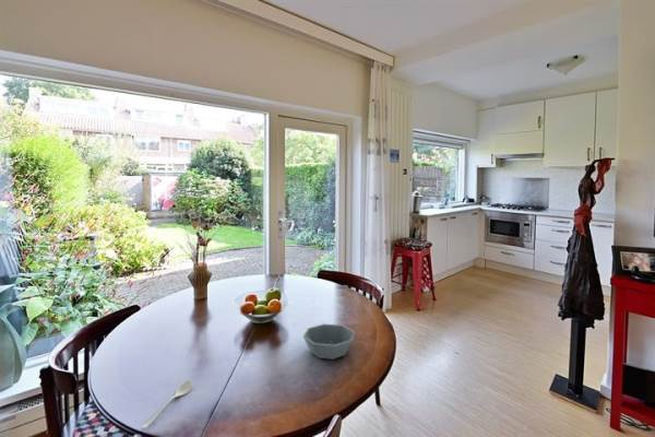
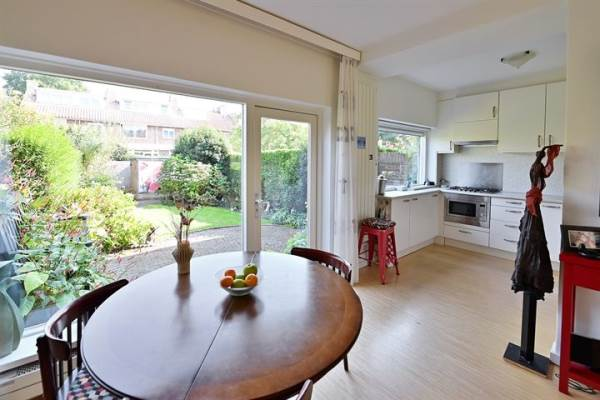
- bowl [302,323,356,361]
- spoon [140,379,193,430]
